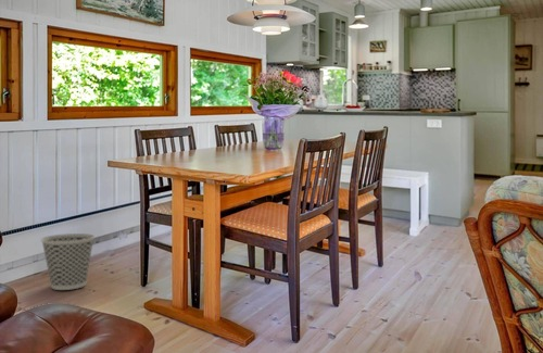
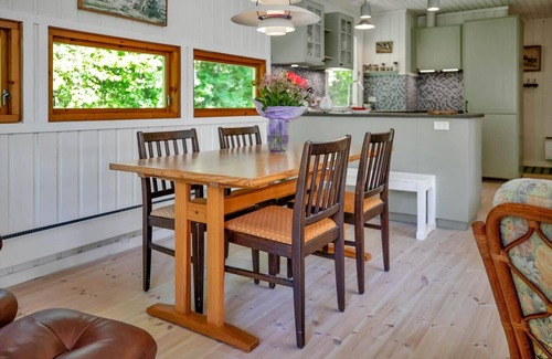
- wastebasket [40,232,96,291]
